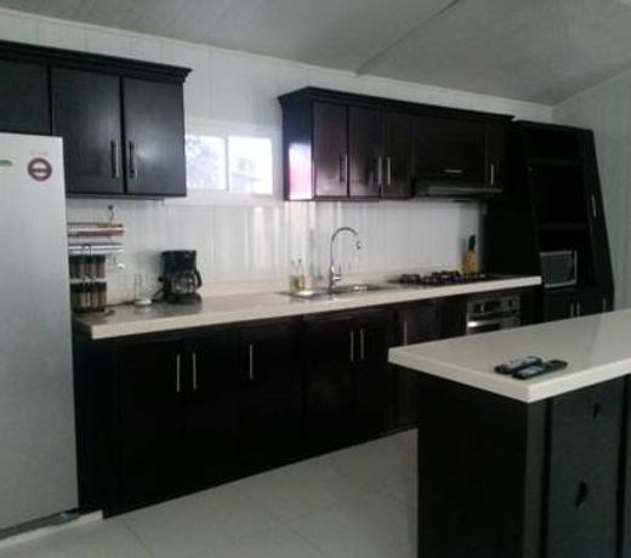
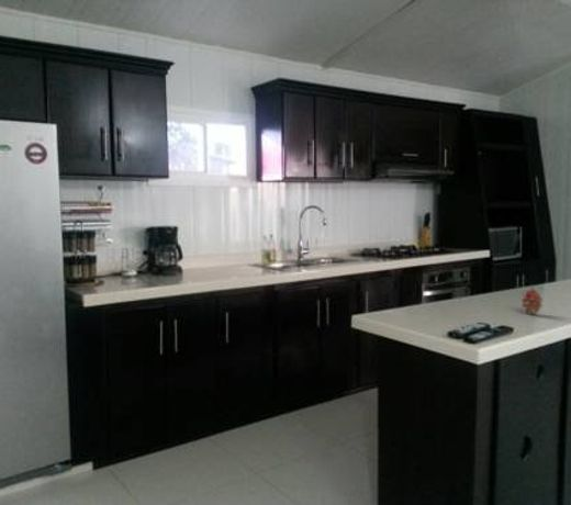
+ fruit [519,285,544,316]
